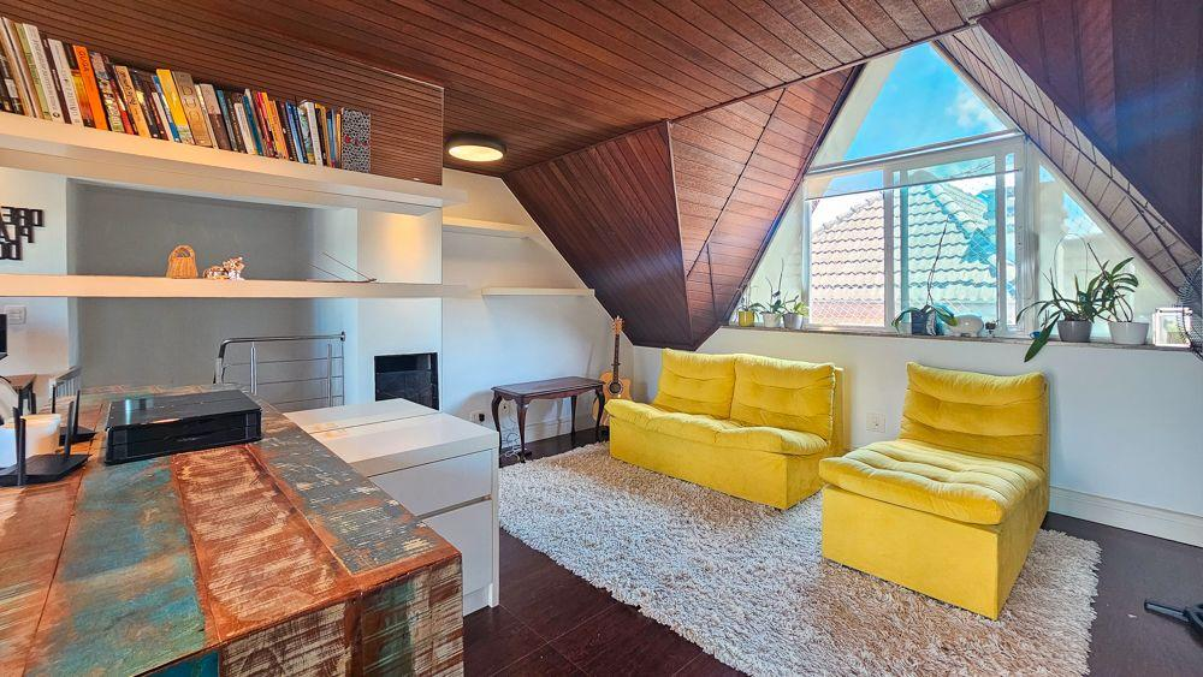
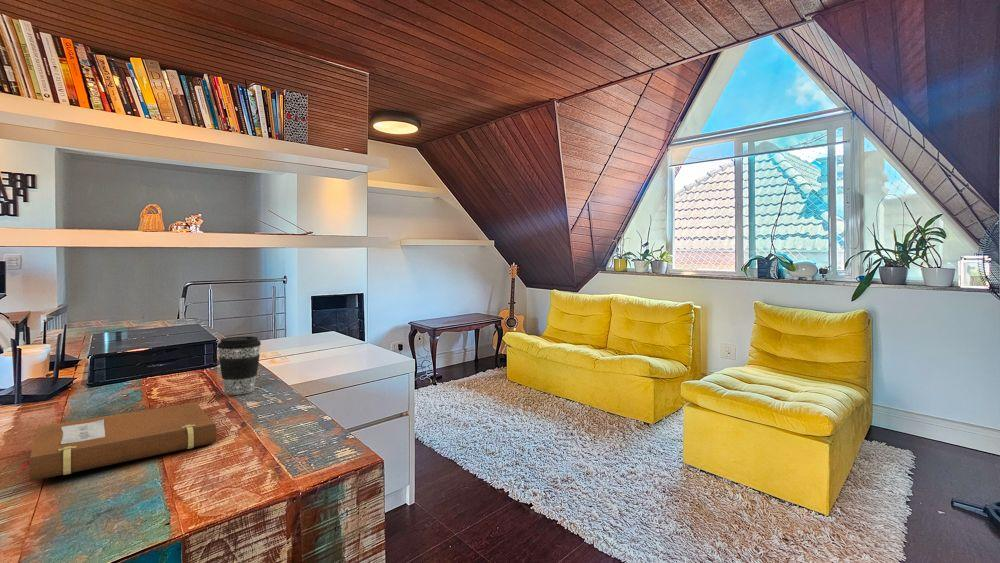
+ coffee cup [216,335,262,396]
+ notebook [17,402,217,482]
